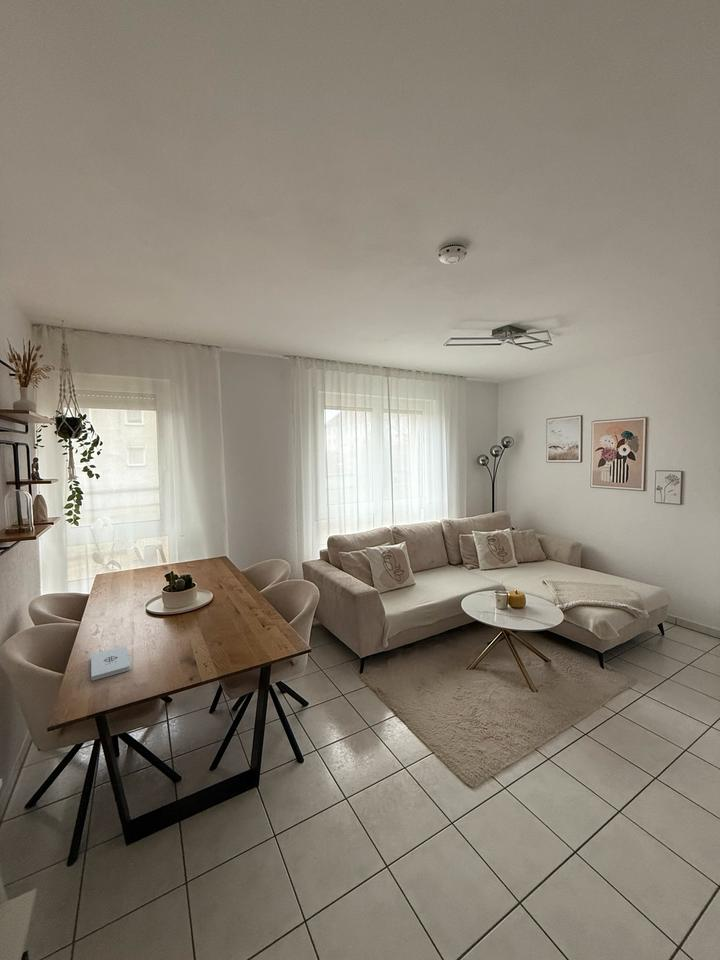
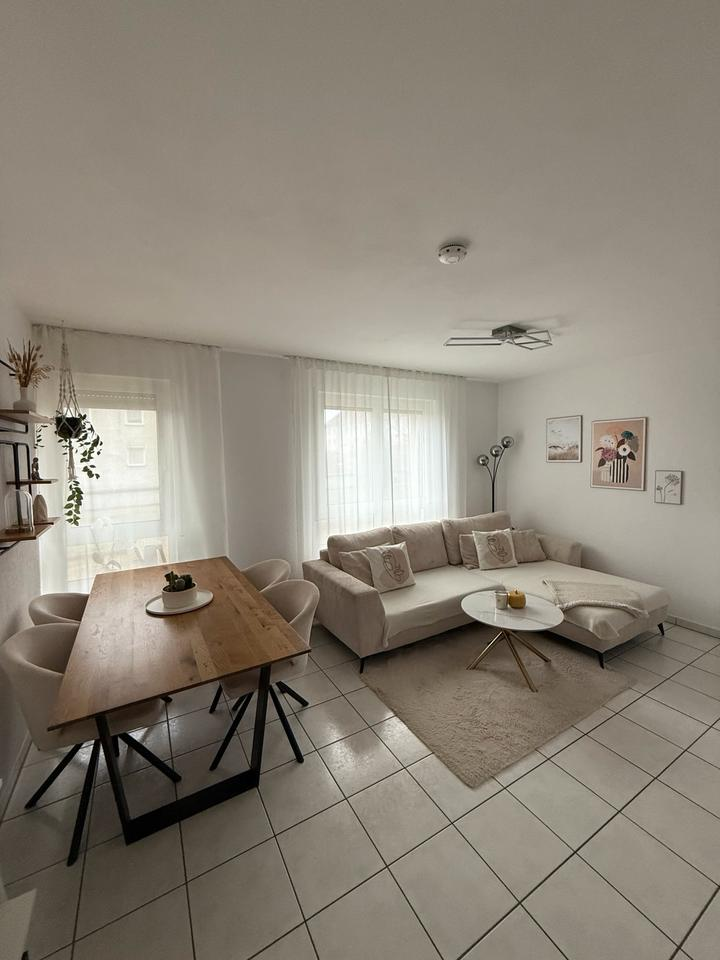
- notepad [90,645,132,682]
